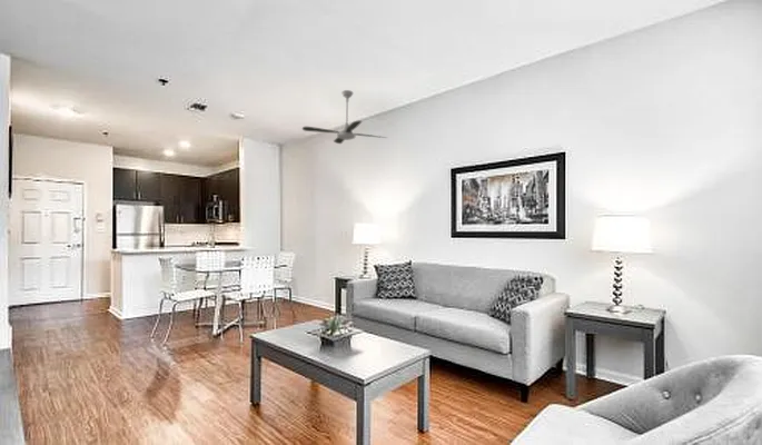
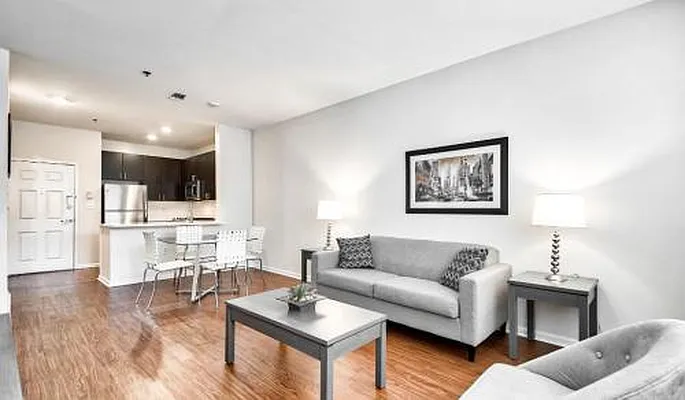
- ceiling fan [301,89,388,145]
